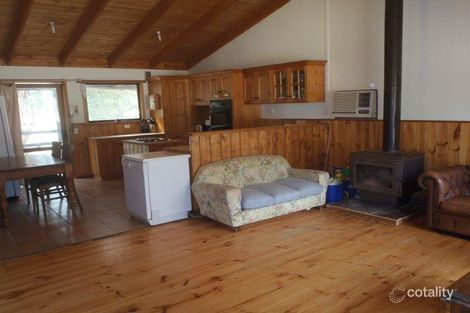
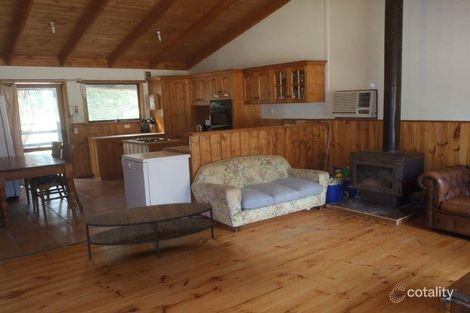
+ coffee table [85,202,215,259]
